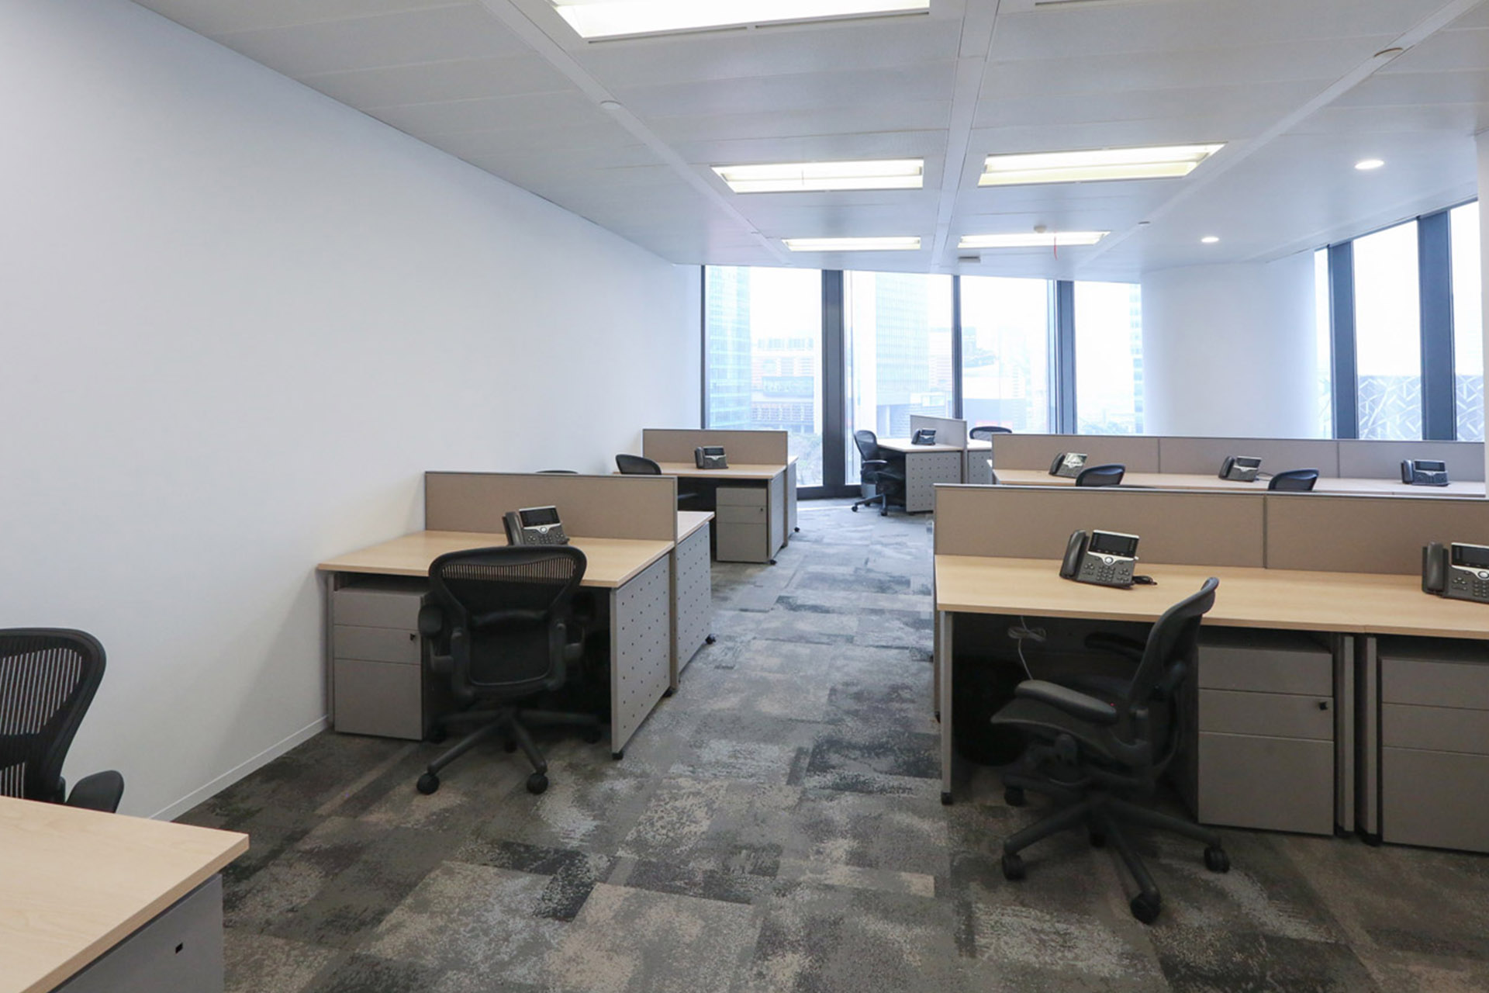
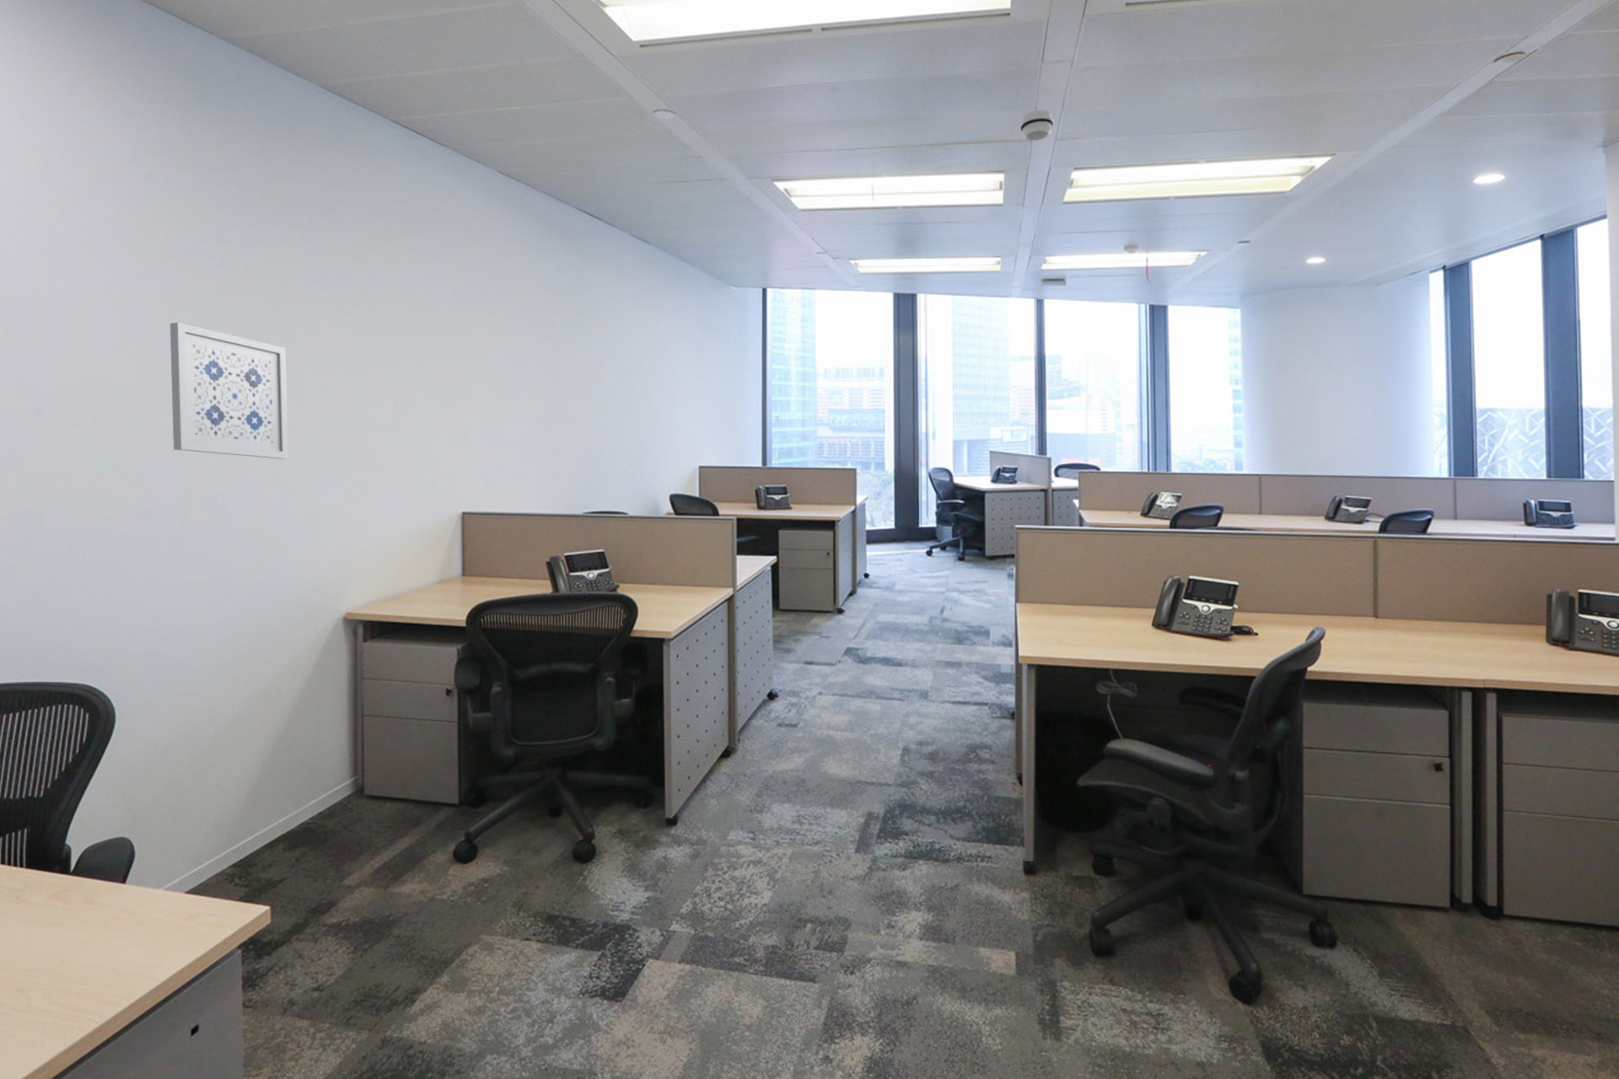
+ wall art [170,322,289,459]
+ smoke detector [1019,110,1054,142]
